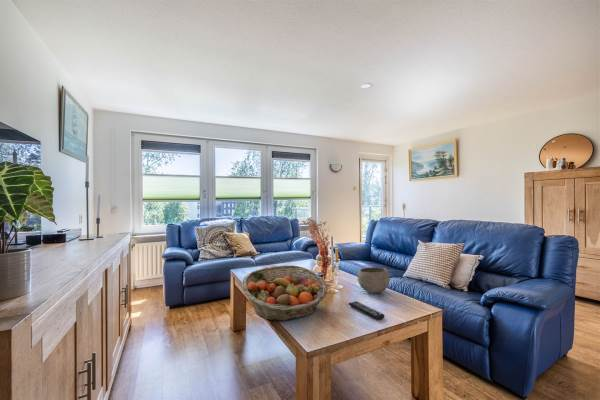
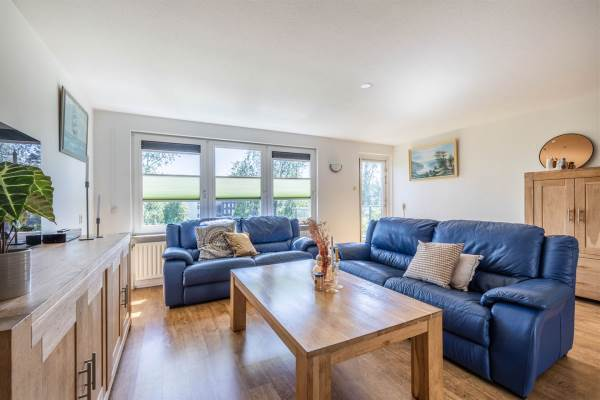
- bowl [357,266,391,294]
- remote control [348,300,385,321]
- fruit basket [241,264,329,322]
